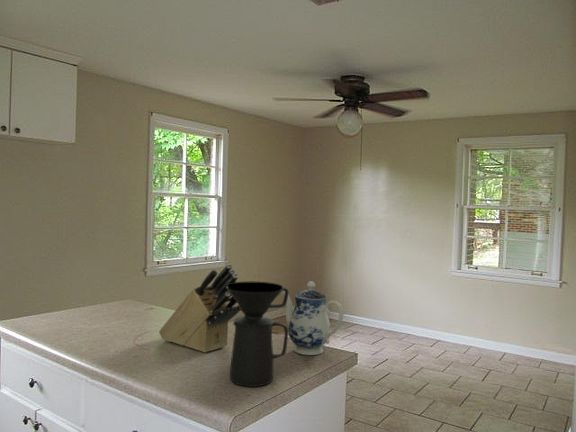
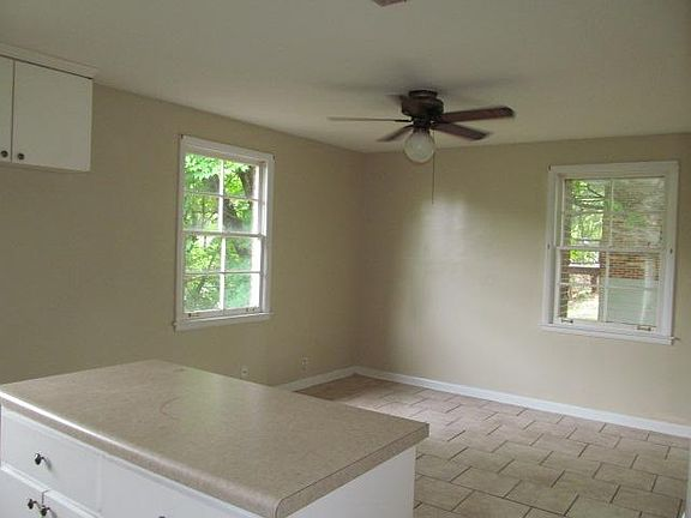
- coffee maker [227,281,289,388]
- teapot [281,280,344,356]
- knife block [158,263,241,353]
